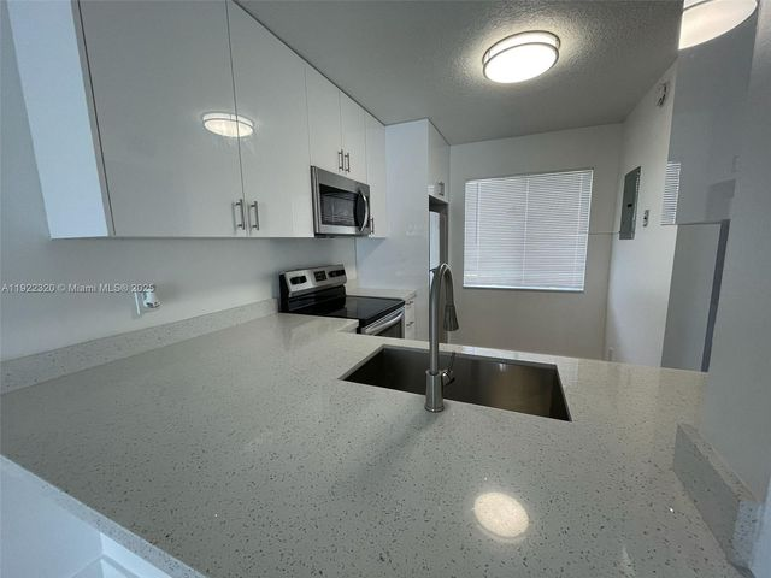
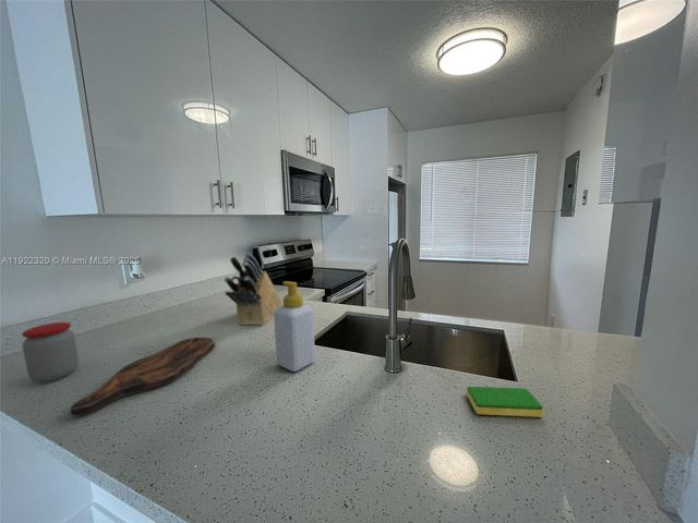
+ jar [21,321,80,384]
+ dish sponge [466,386,544,418]
+ knife block [222,252,282,326]
+ cutting board [69,337,216,416]
+ soap bottle [273,280,316,373]
